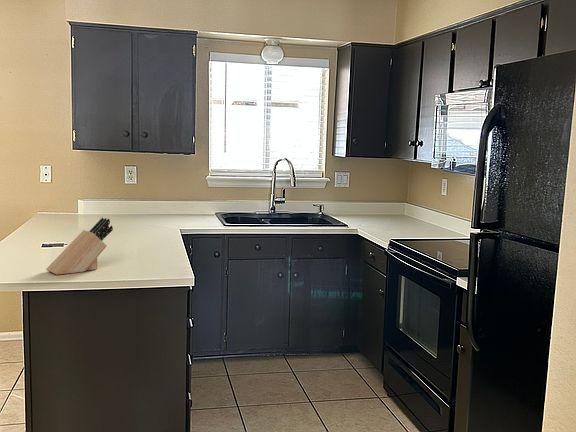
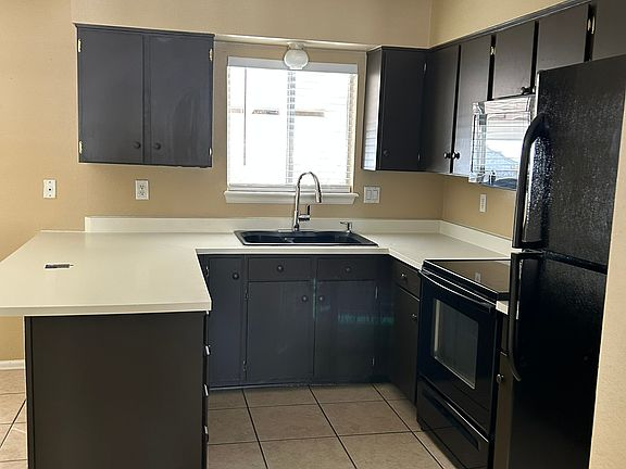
- knife block [45,217,114,276]
